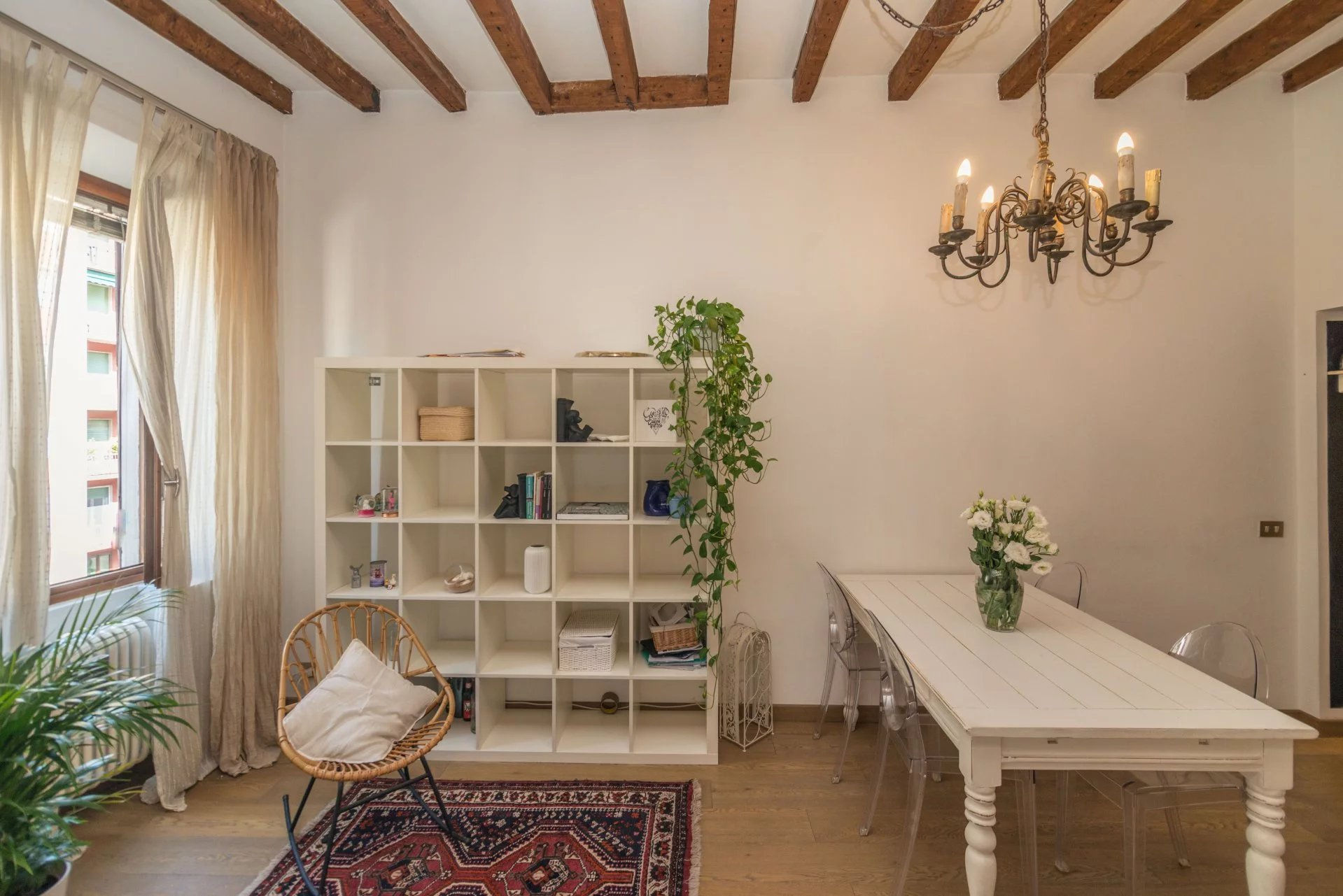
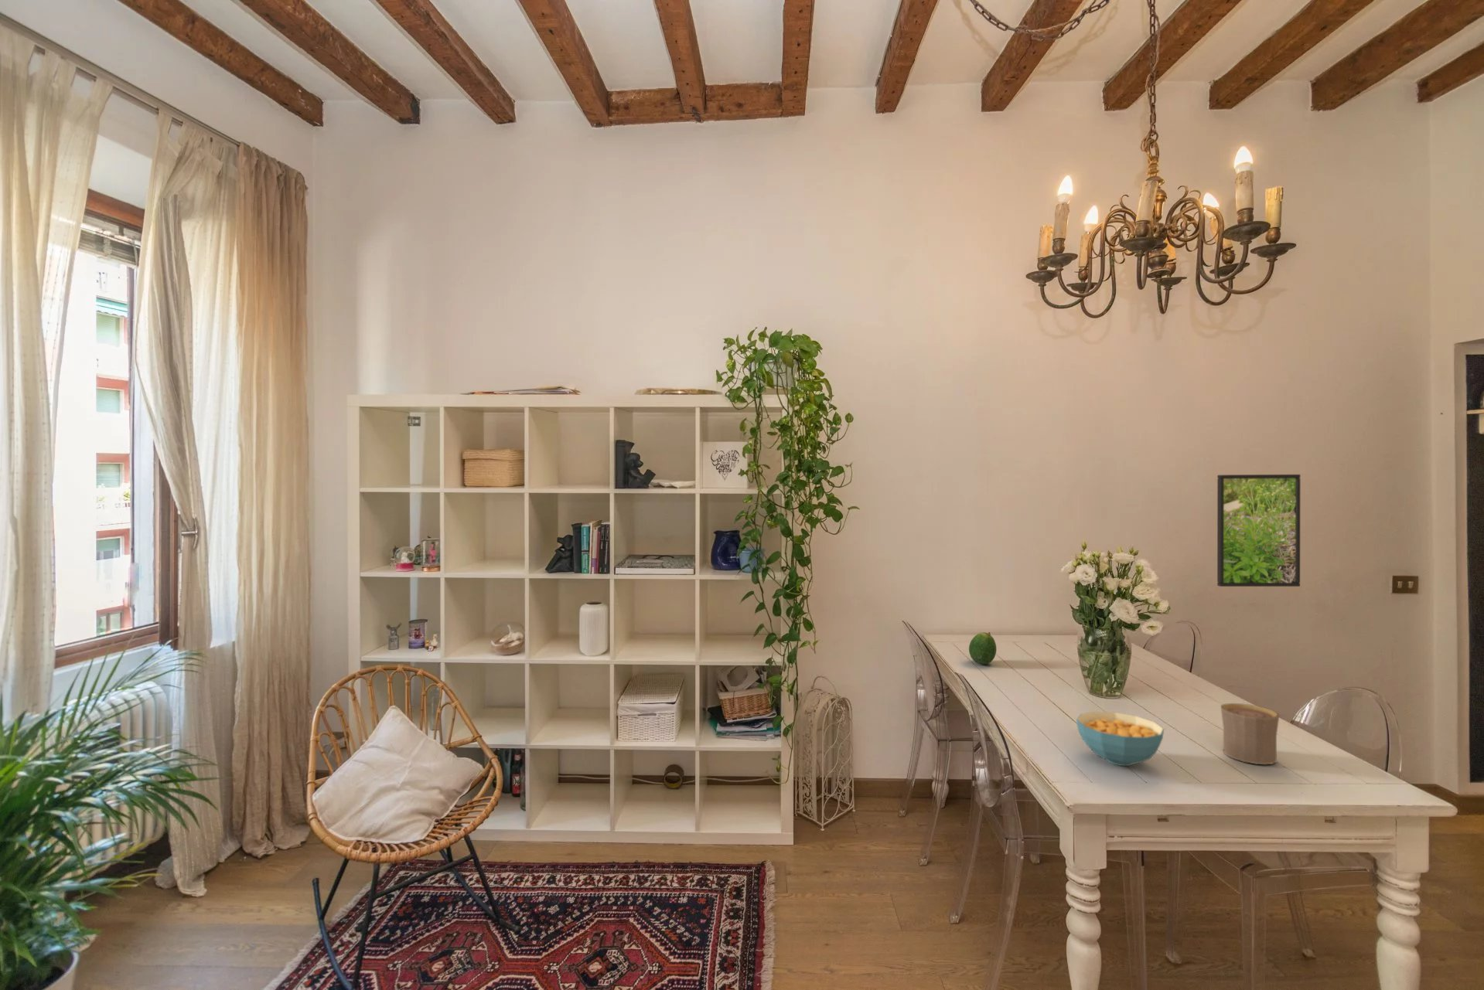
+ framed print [1217,474,1302,588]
+ cereal bowl [1075,710,1165,767]
+ cup [1220,703,1280,765]
+ fruit [968,631,997,665]
